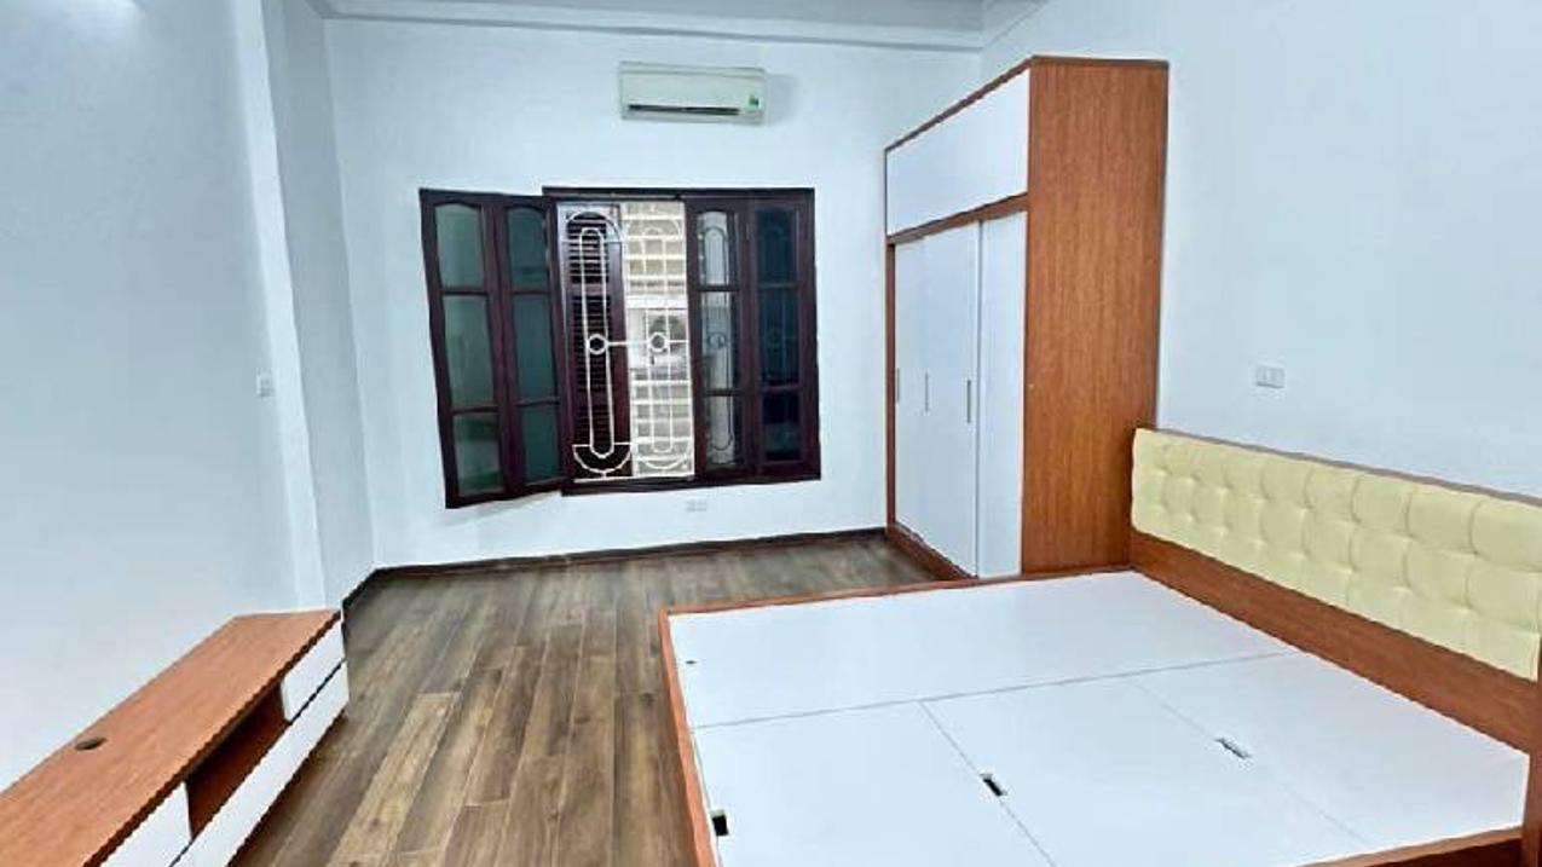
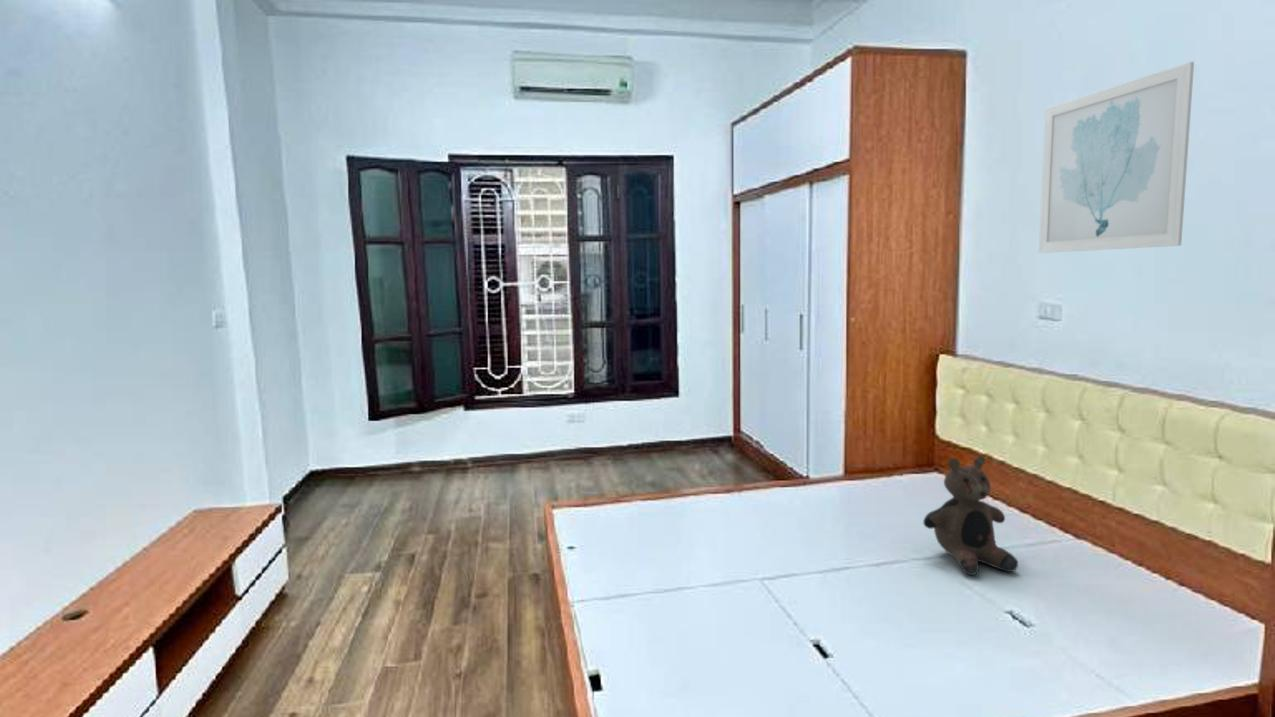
+ wall art [1038,61,1195,254]
+ teddy bear [922,455,1019,576]
